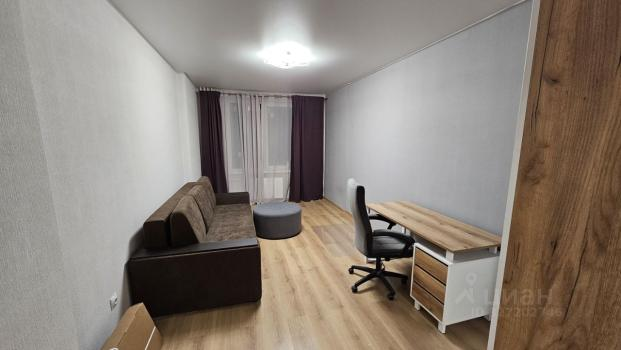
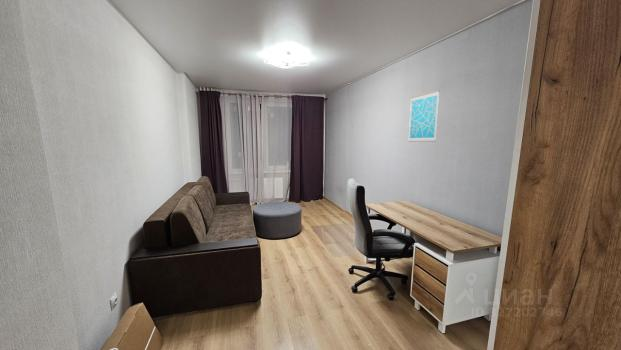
+ wall art [407,90,440,143]
